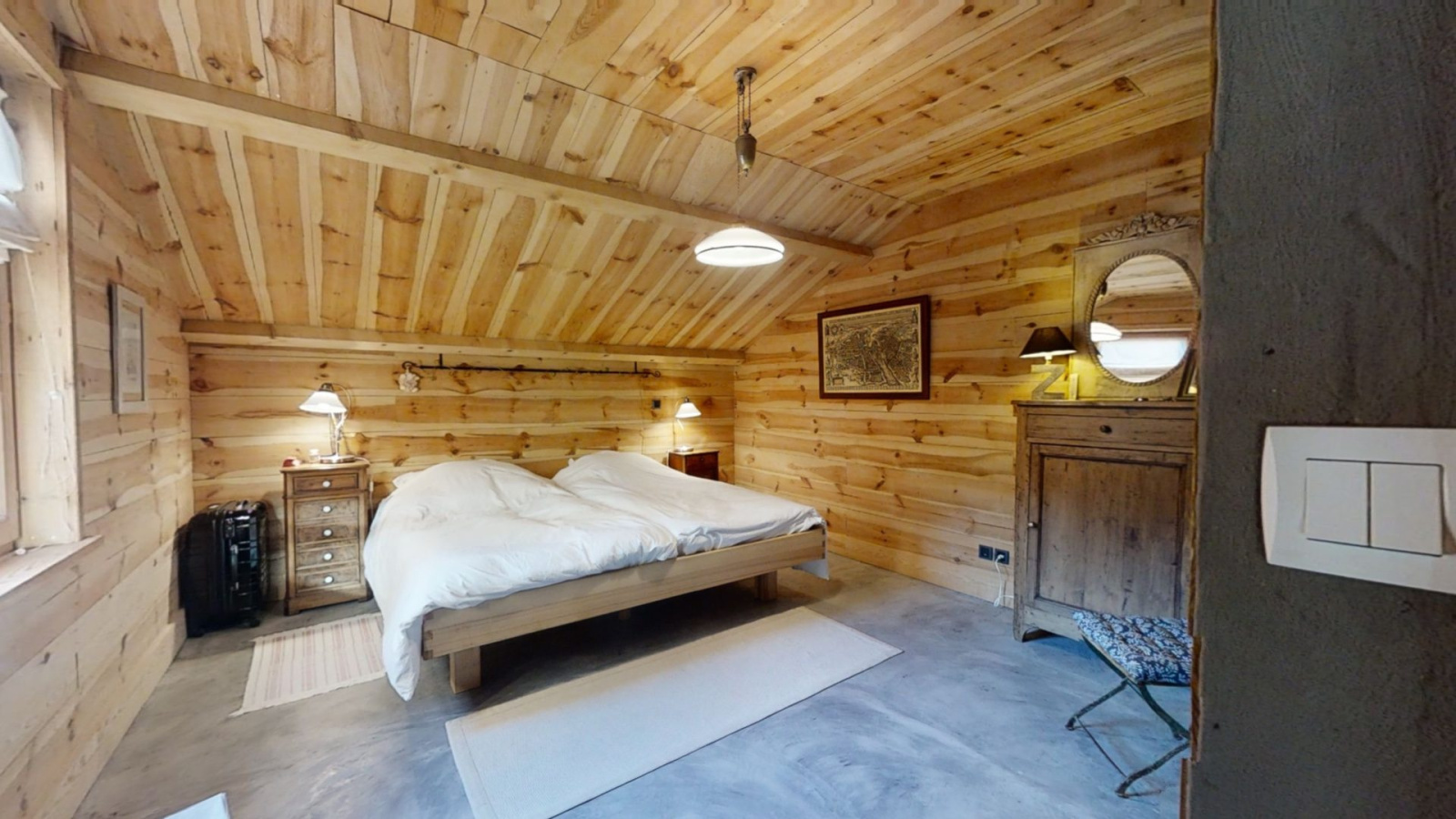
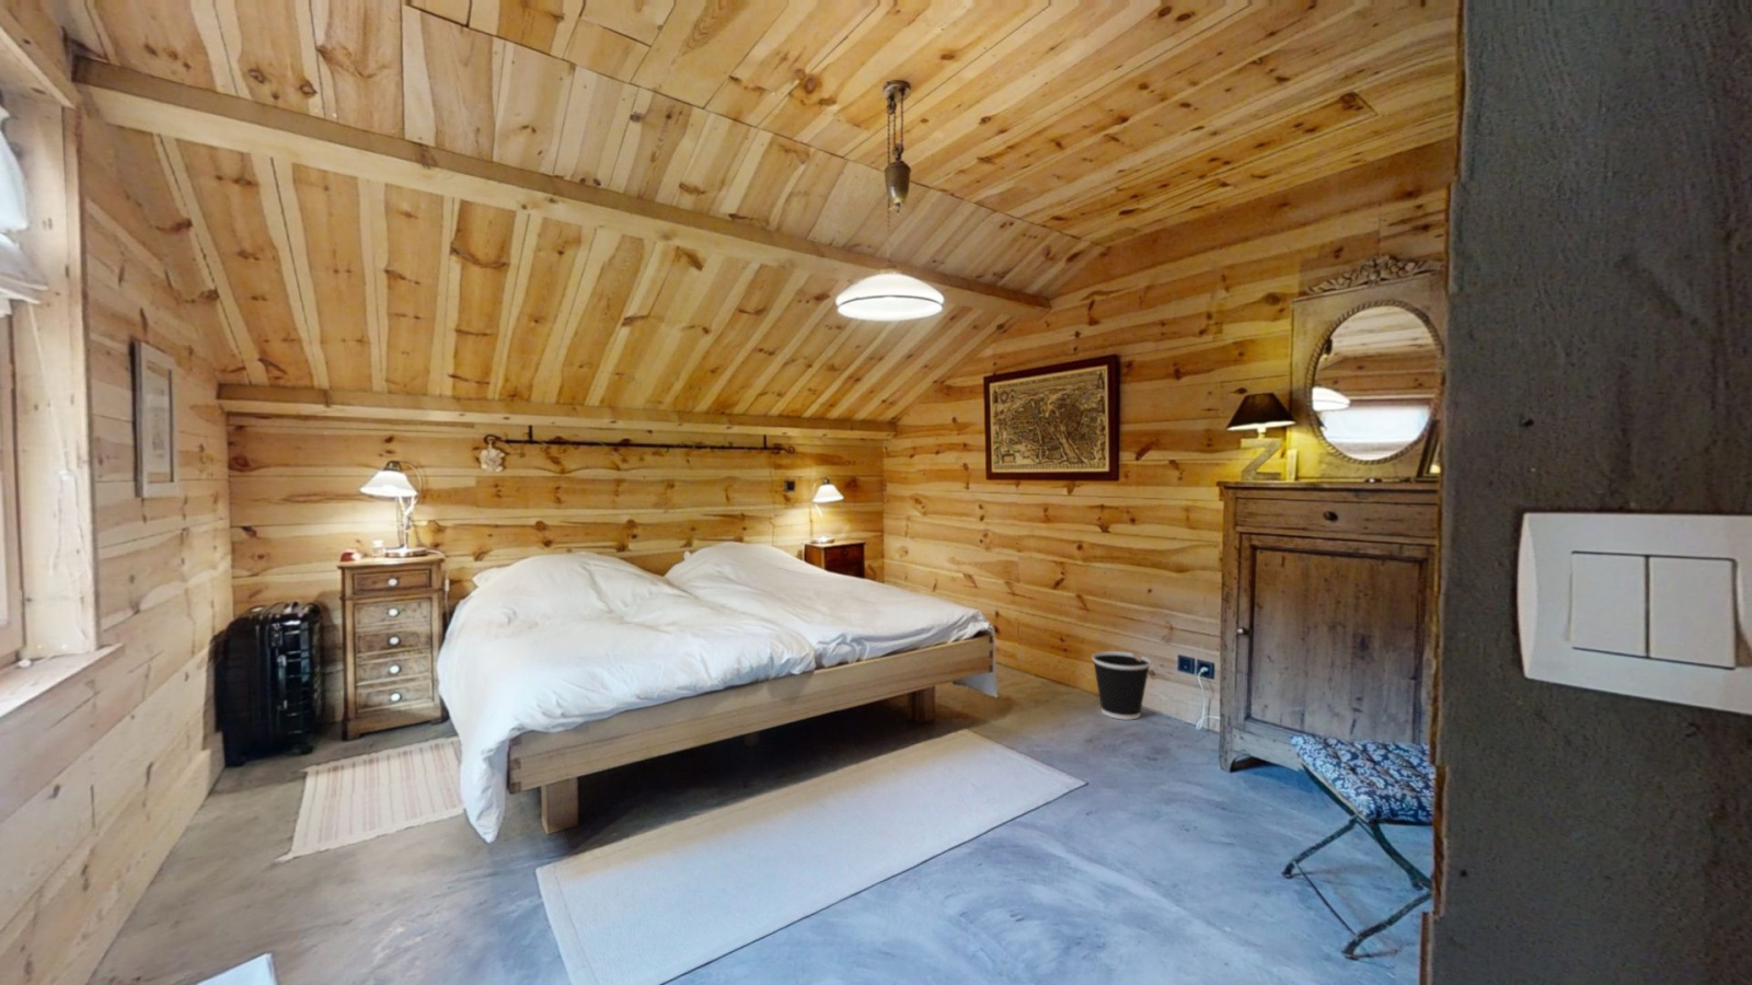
+ wastebasket [1090,651,1152,722]
